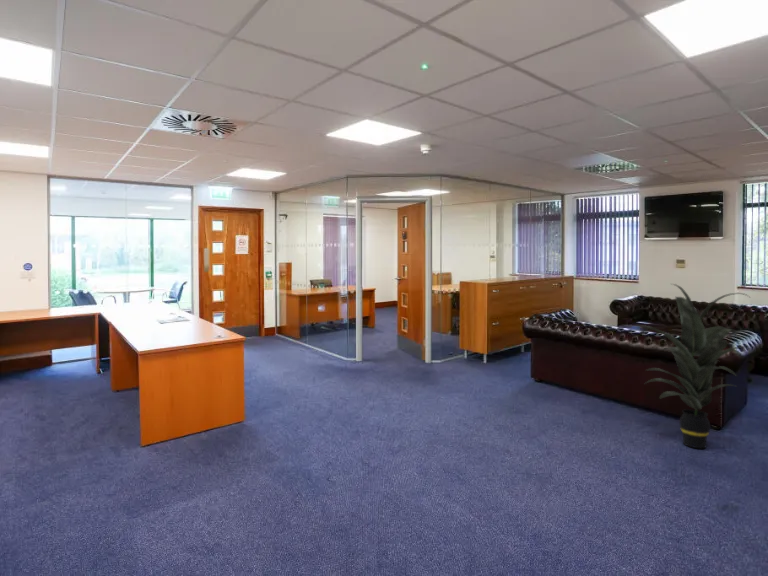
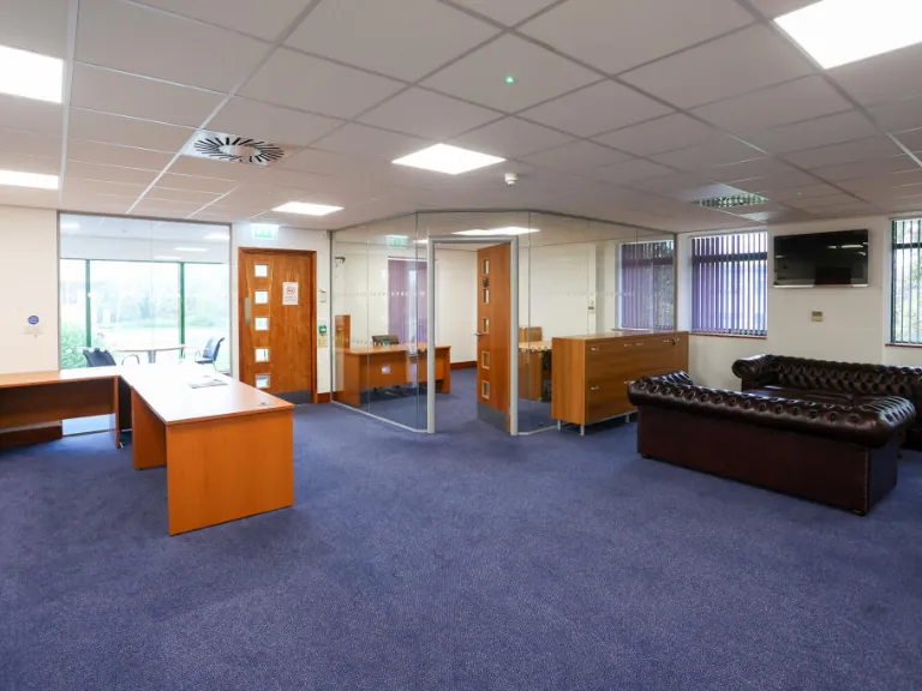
- indoor plant [627,283,750,449]
